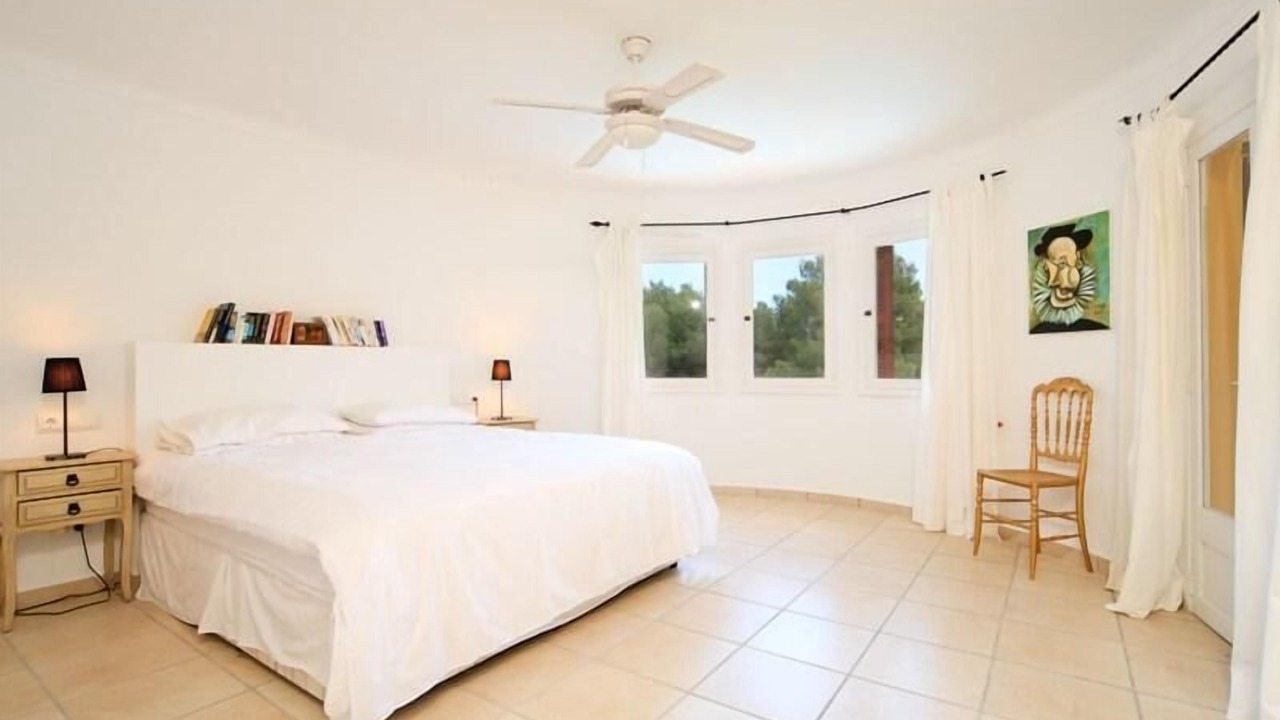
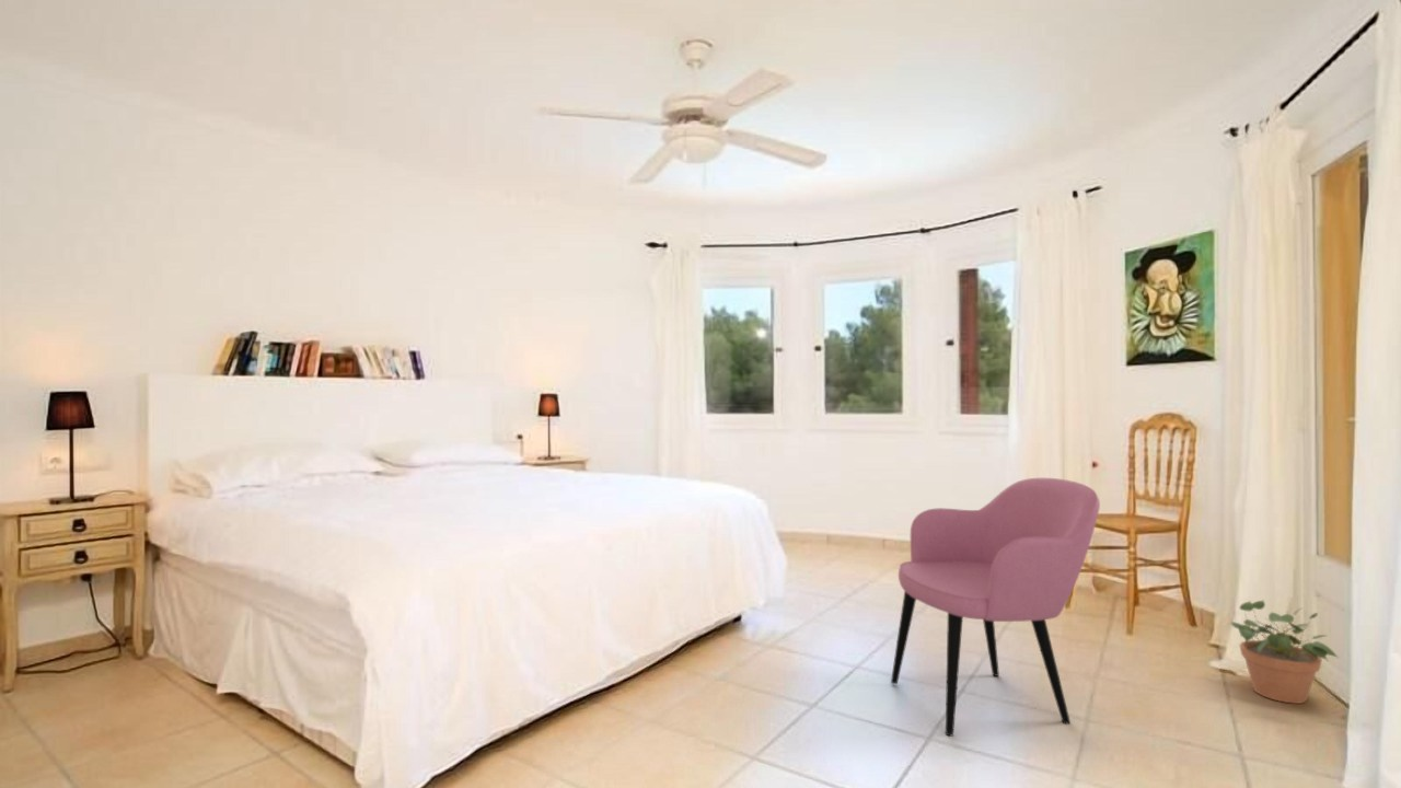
+ armchair [890,477,1101,738]
+ potted plant [1230,600,1340,705]
